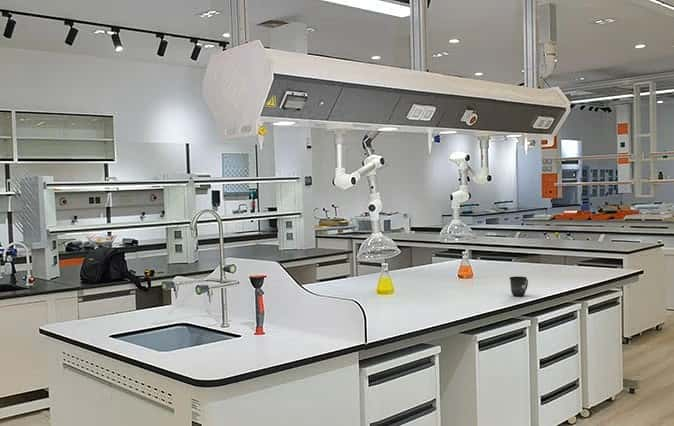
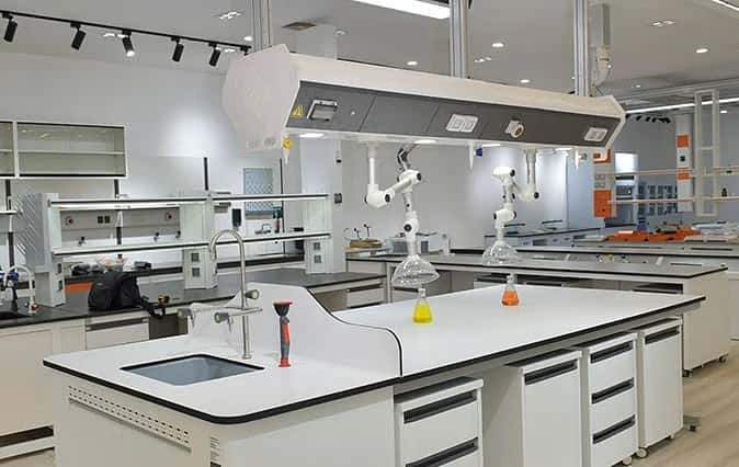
- mug [509,275,529,297]
